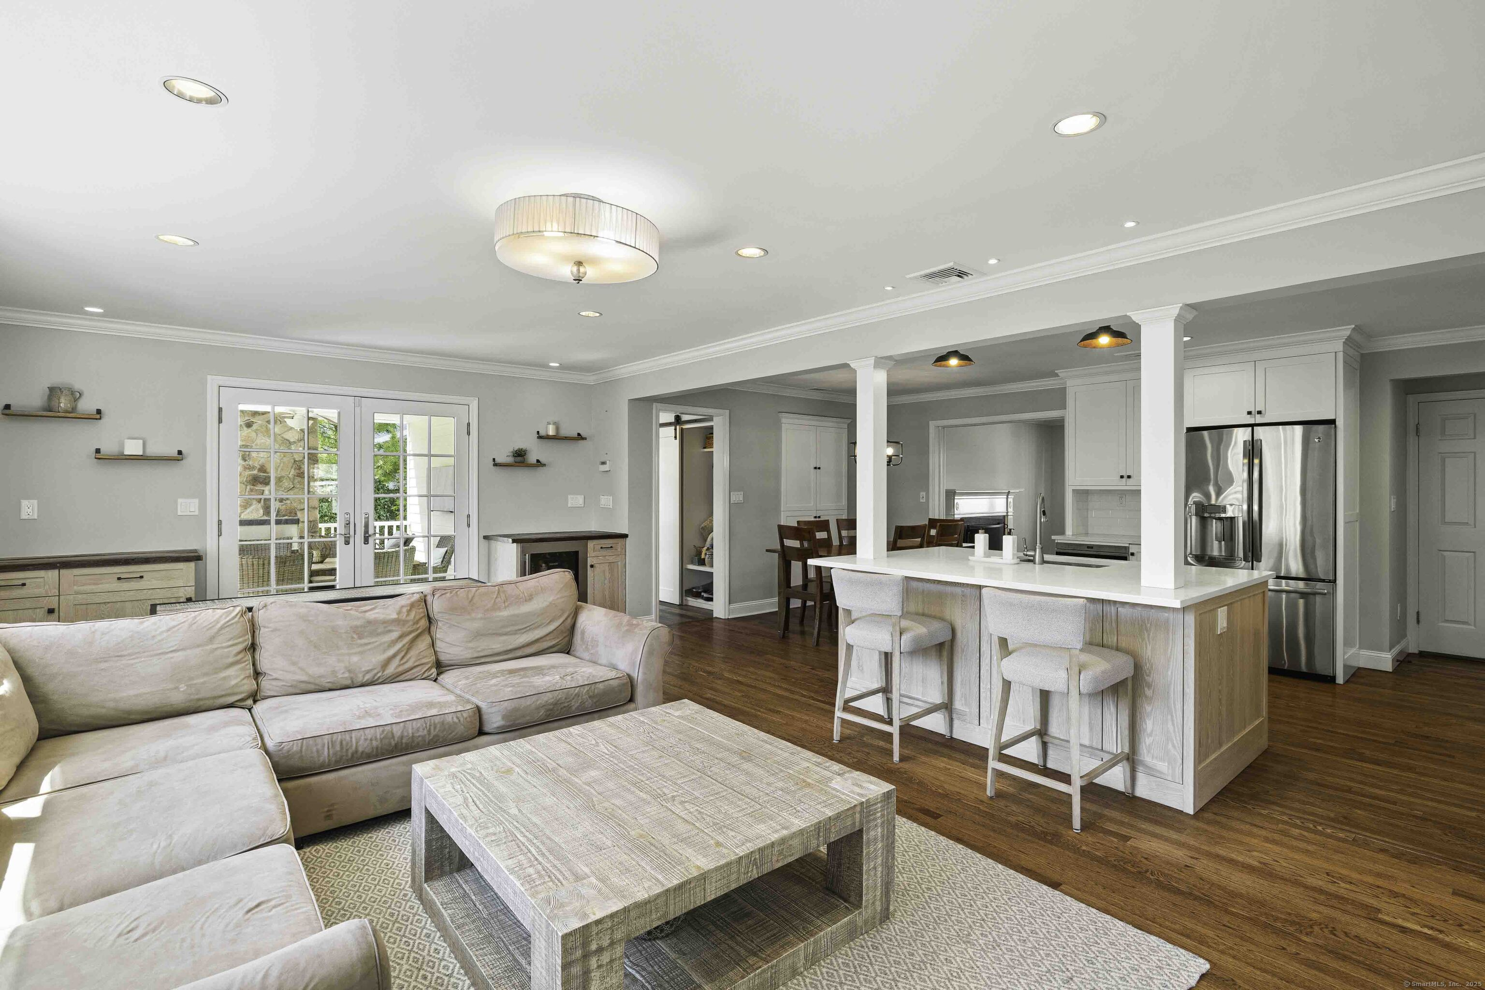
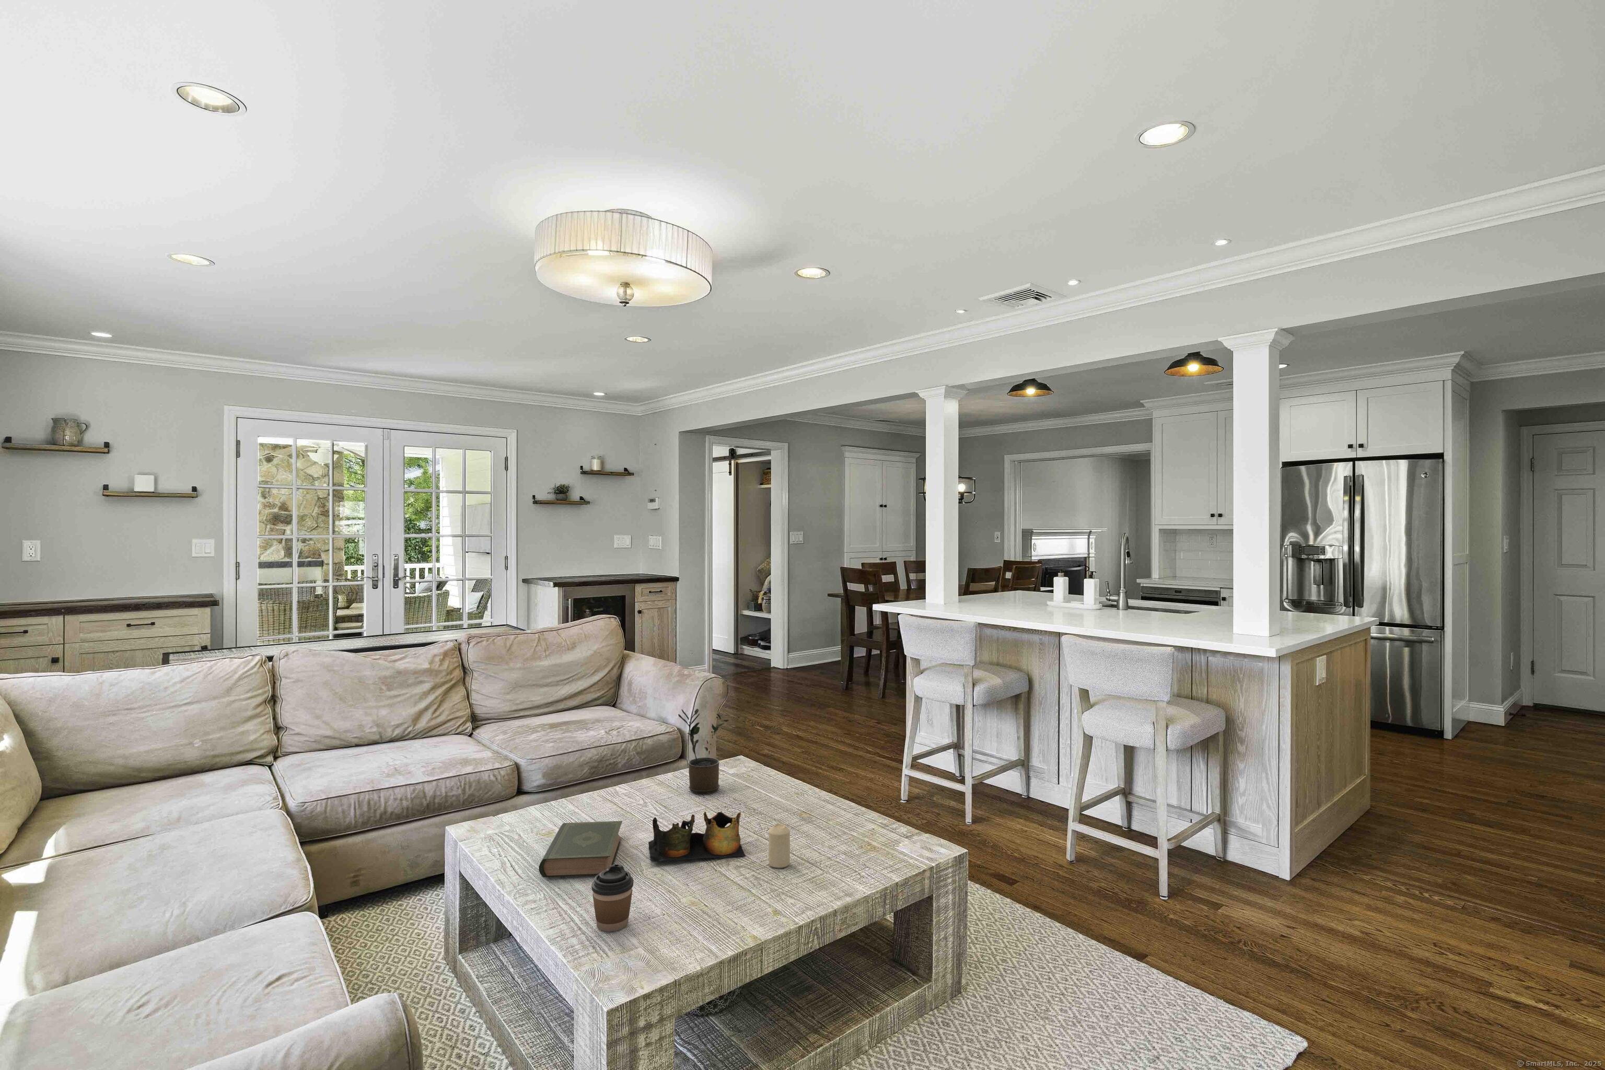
+ candle [768,823,791,868]
+ decorative bowl [647,811,746,862]
+ book [539,820,622,878]
+ coffee cup [591,865,634,933]
+ potted plant [677,708,730,794]
